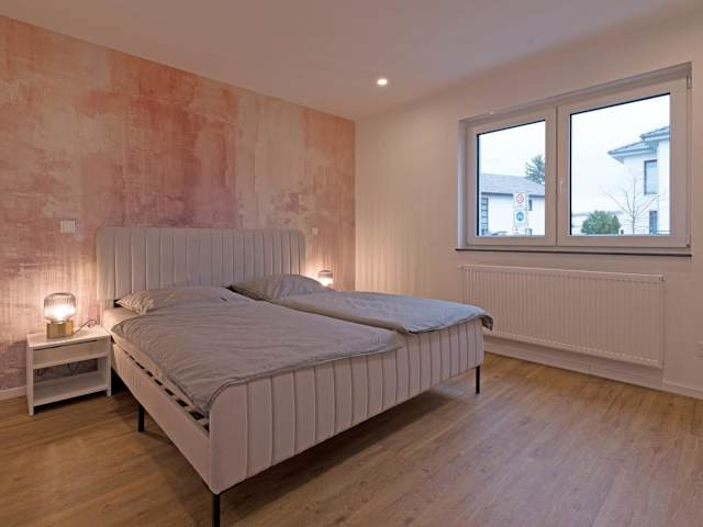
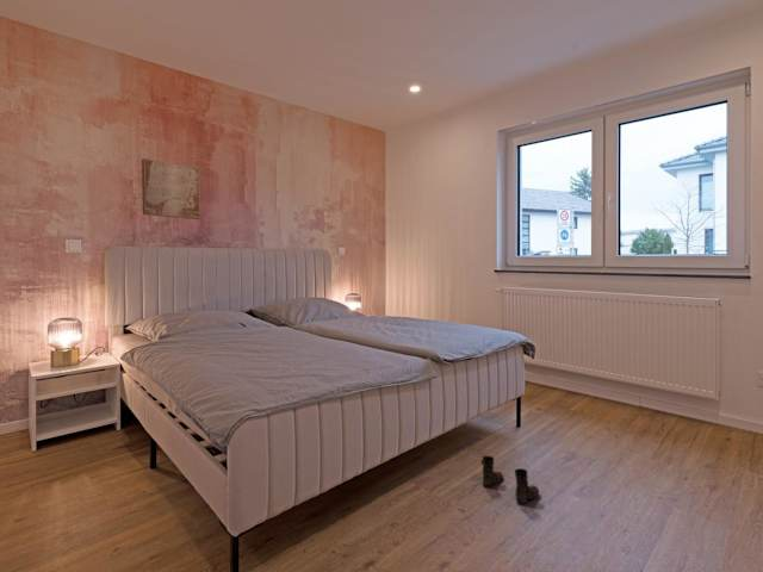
+ wall art [141,157,201,220]
+ boots [482,455,540,504]
